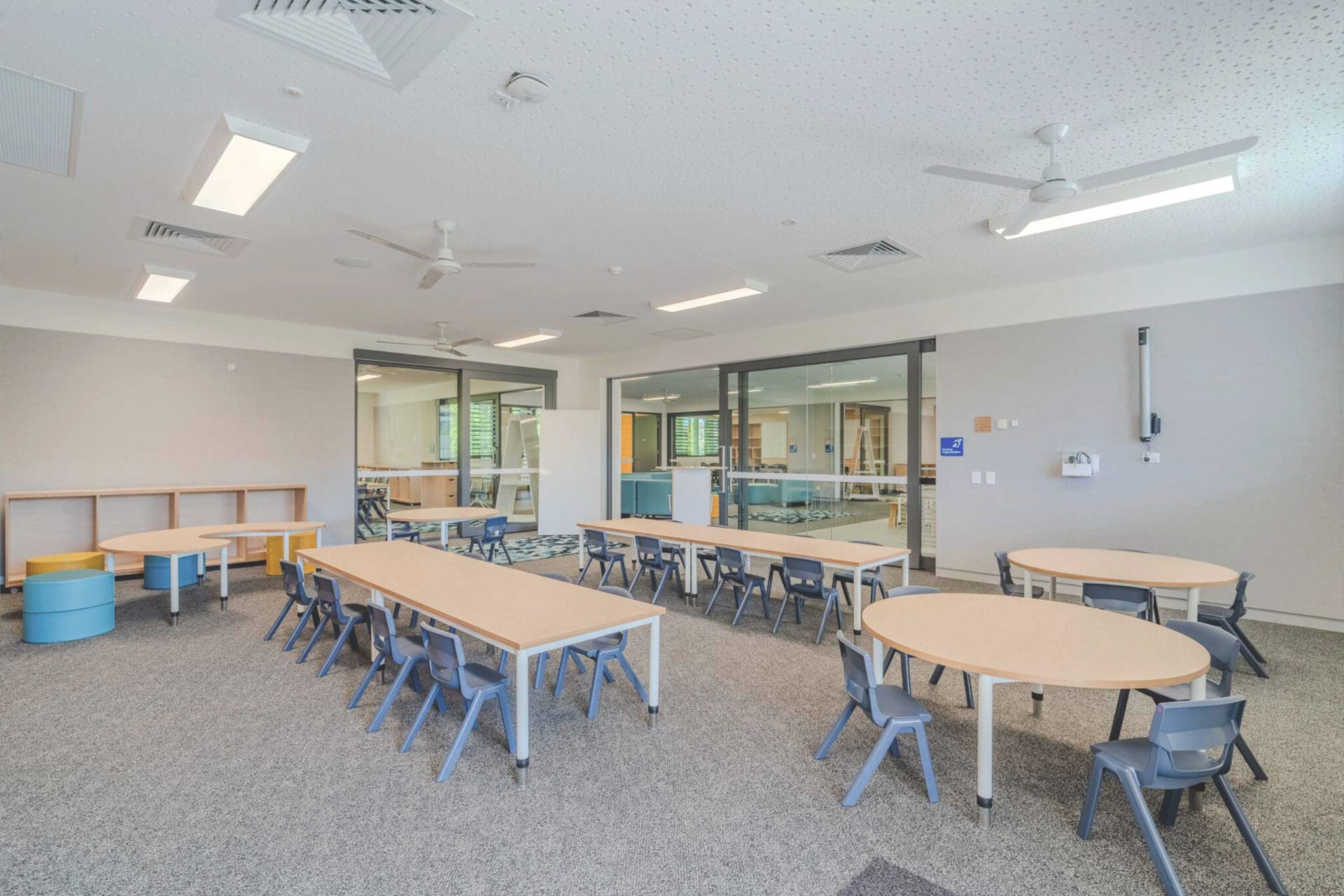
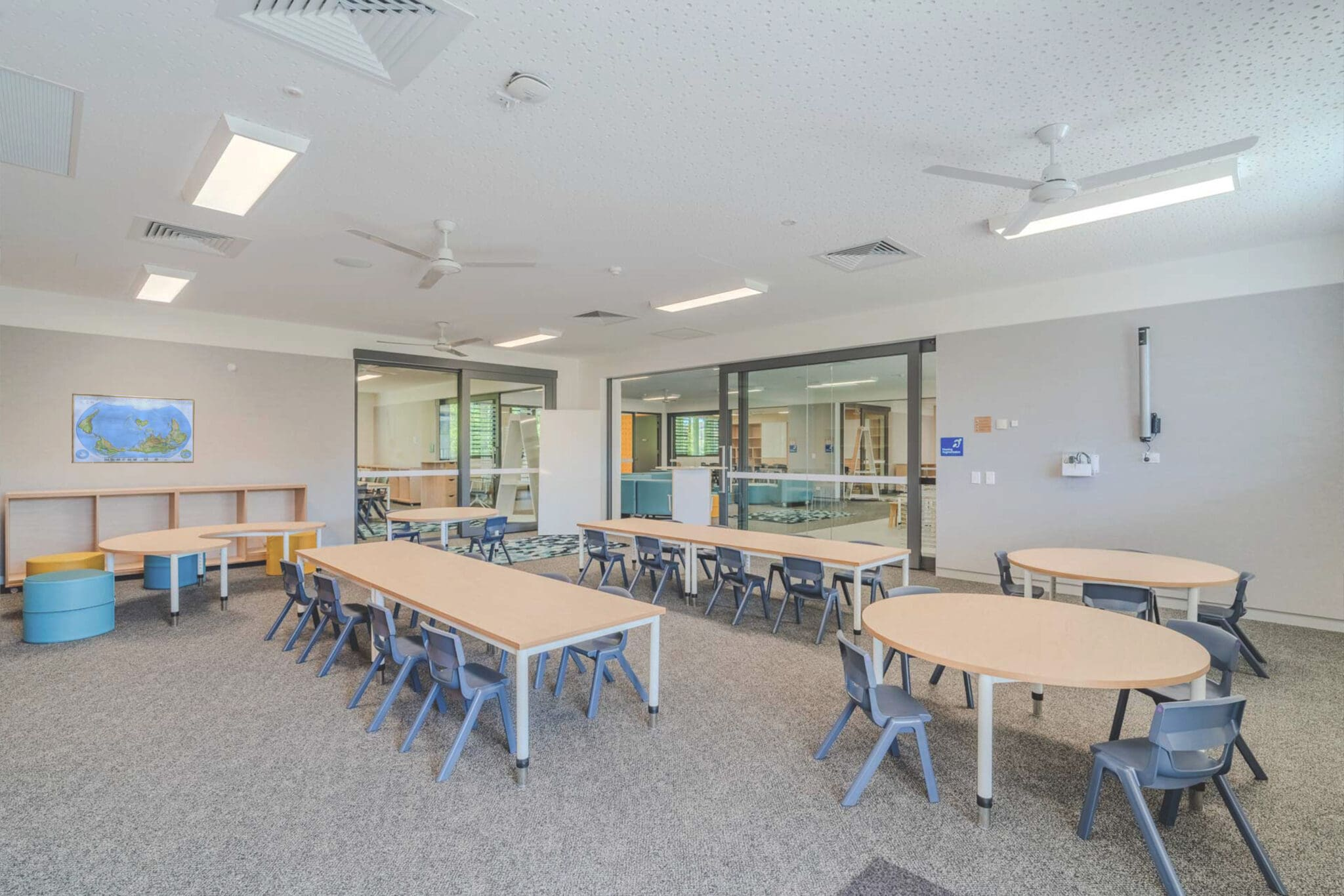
+ world map [71,393,196,464]
